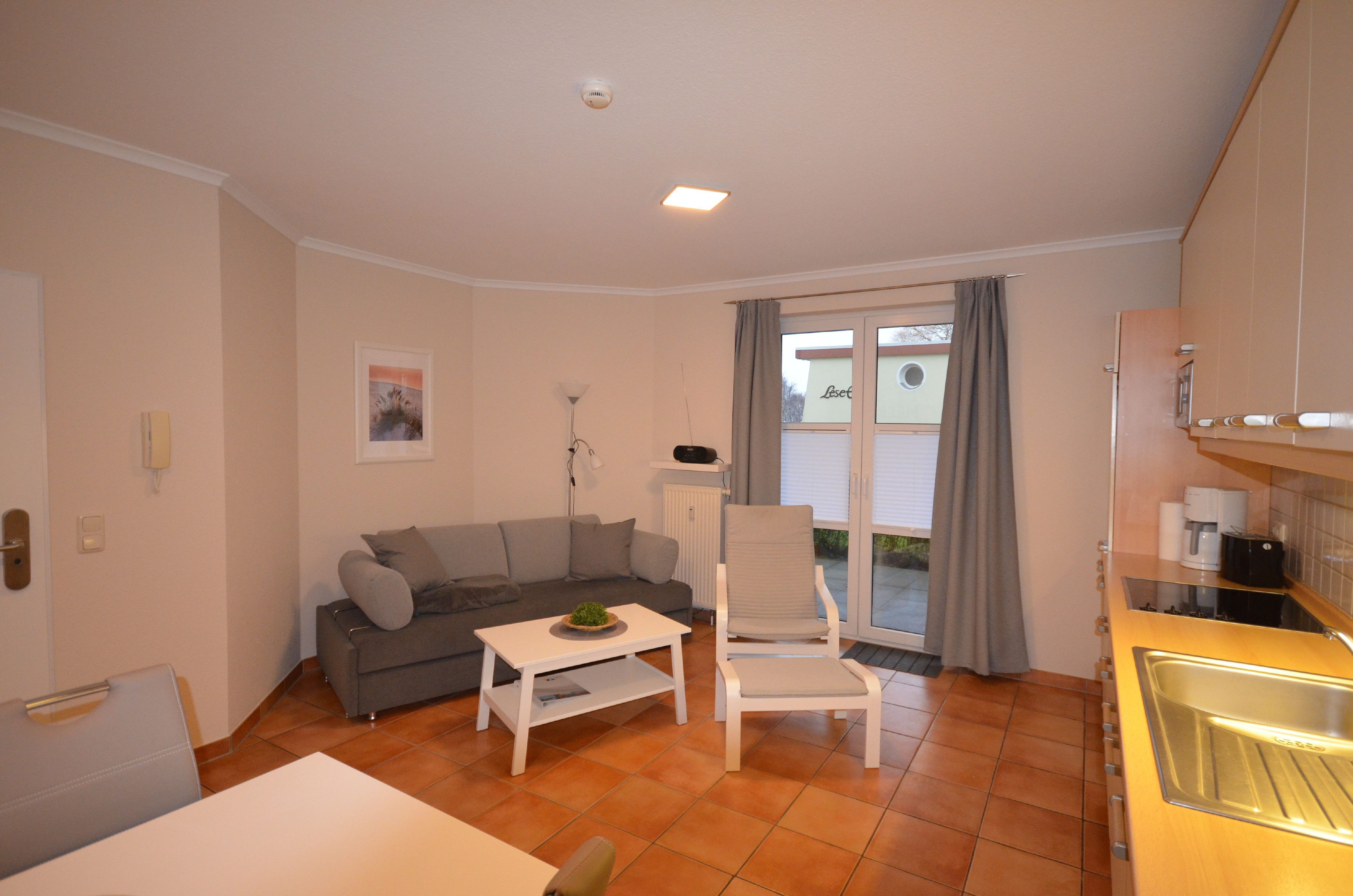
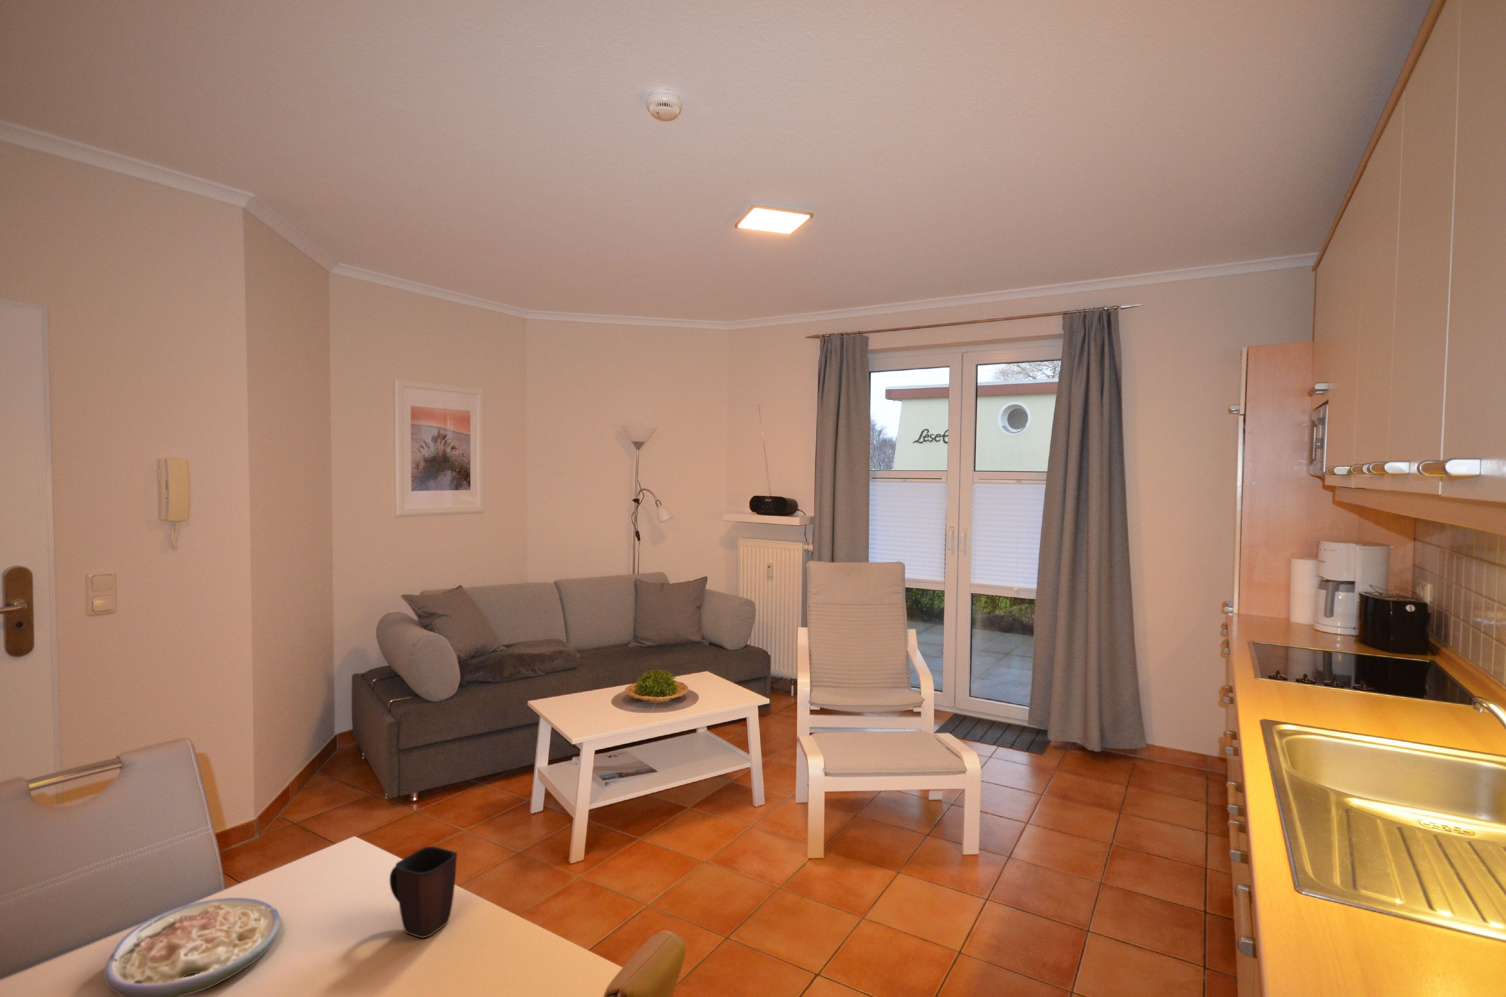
+ soup [104,897,280,997]
+ mug [390,846,457,938]
